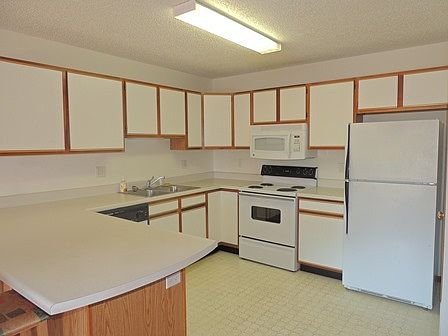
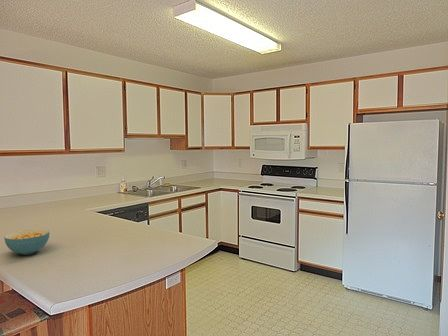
+ cereal bowl [3,228,51,256]
